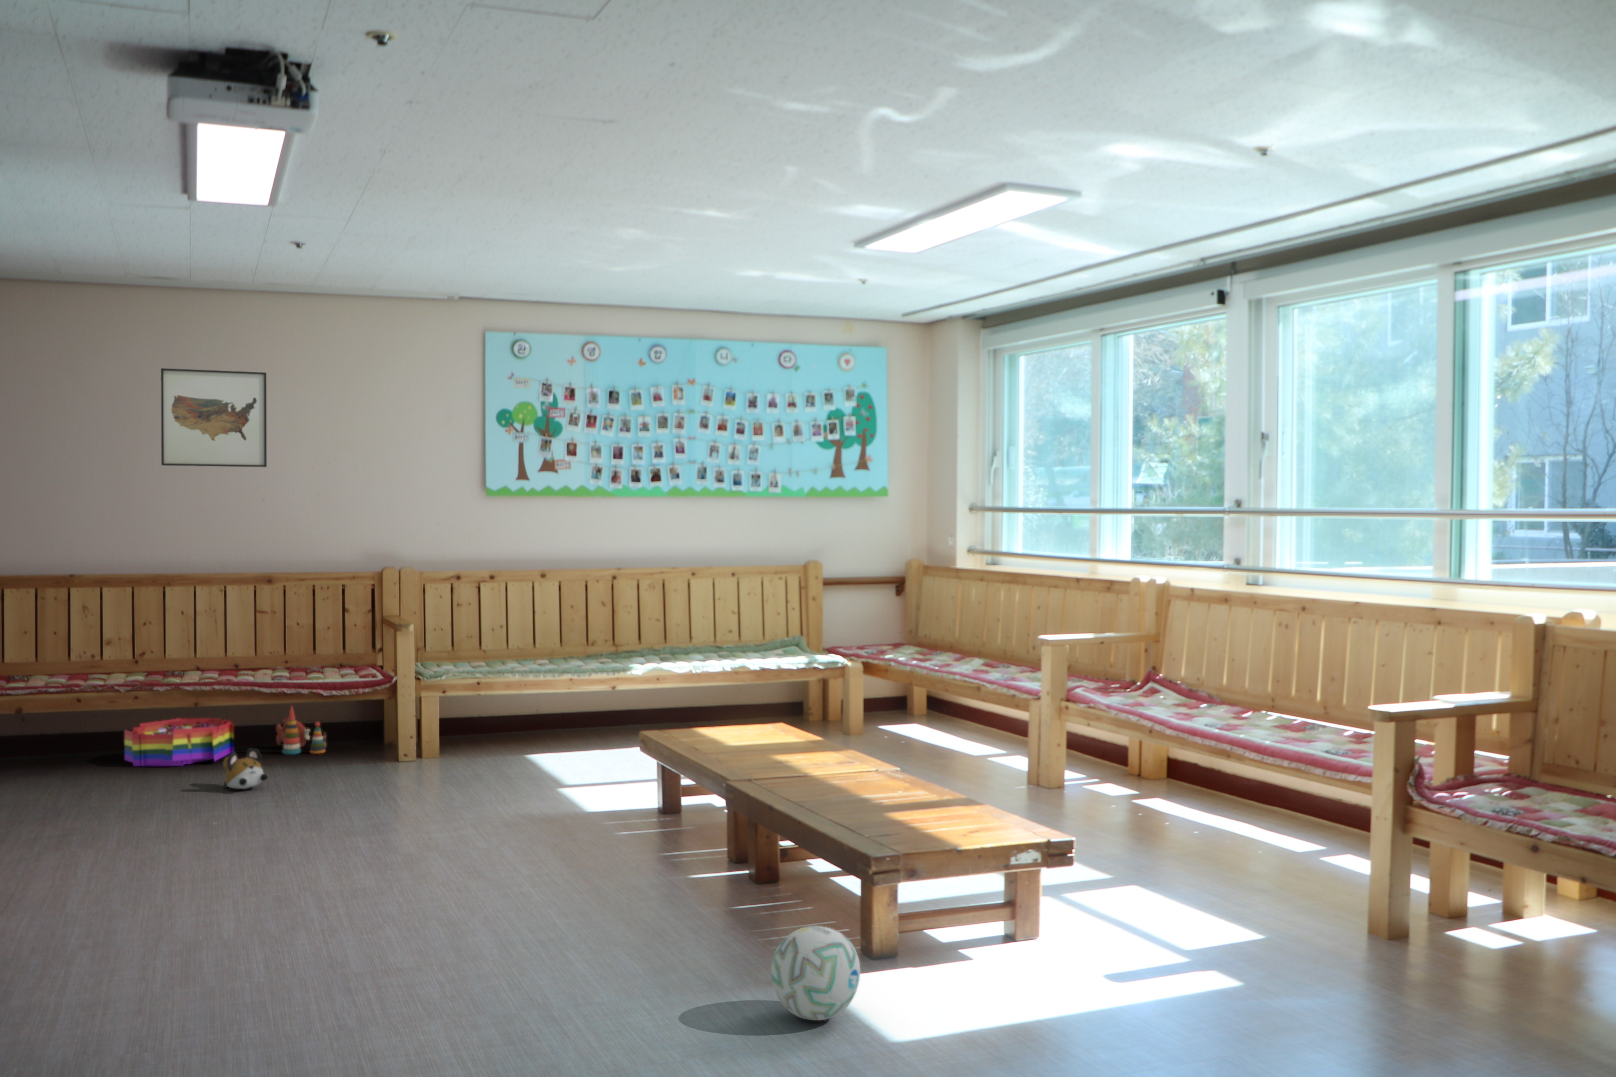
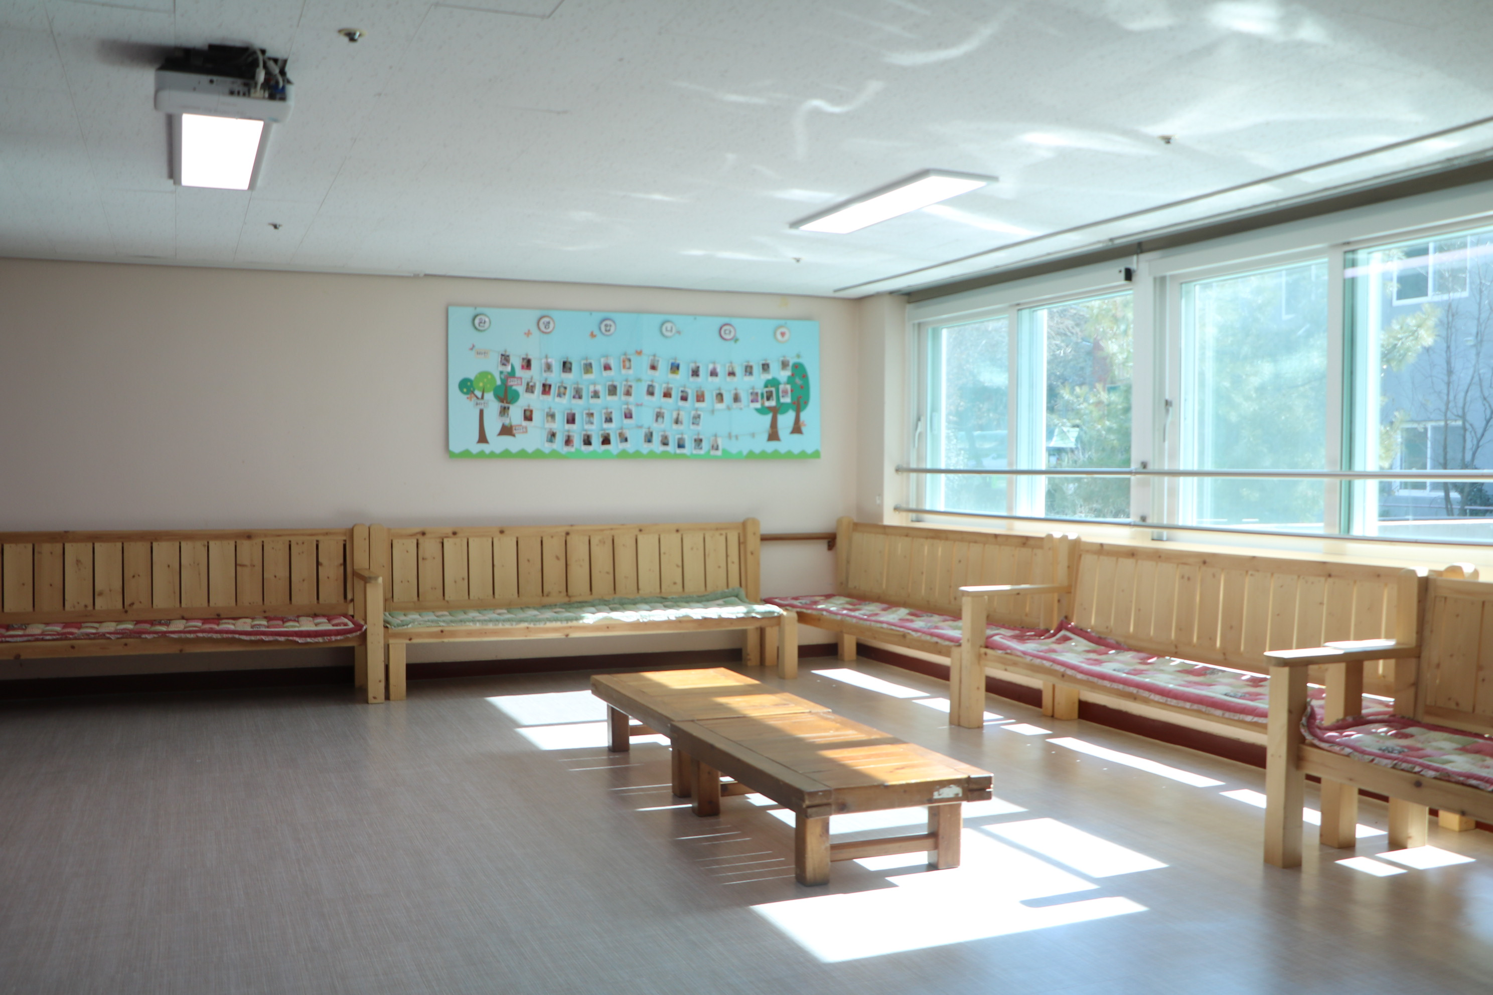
- stacking toy [275,704,327,755]
- storage bin [124,718,234,767]
- plush toy [222,748,268,790]
- ball [771,926,861,1021]
- wall art [160,368,267,468]
